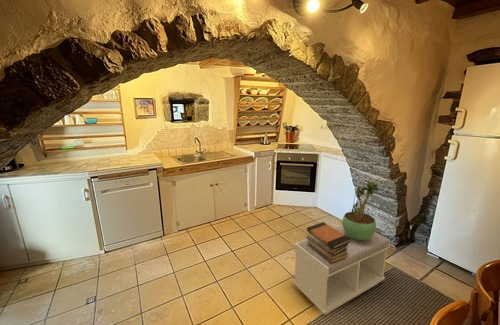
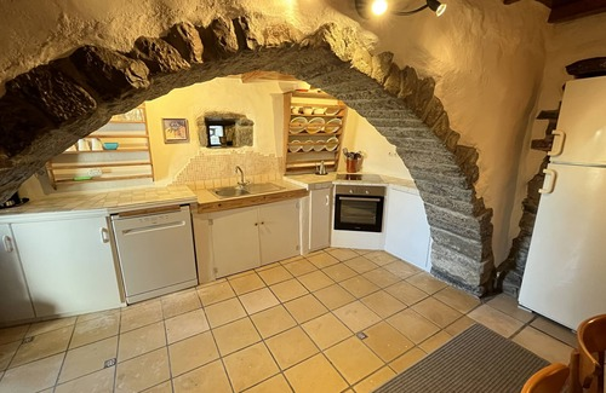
- book stack [305,221,351,263]
- potted plant [341,180,380,240]
- bench [292,226,391,315]
